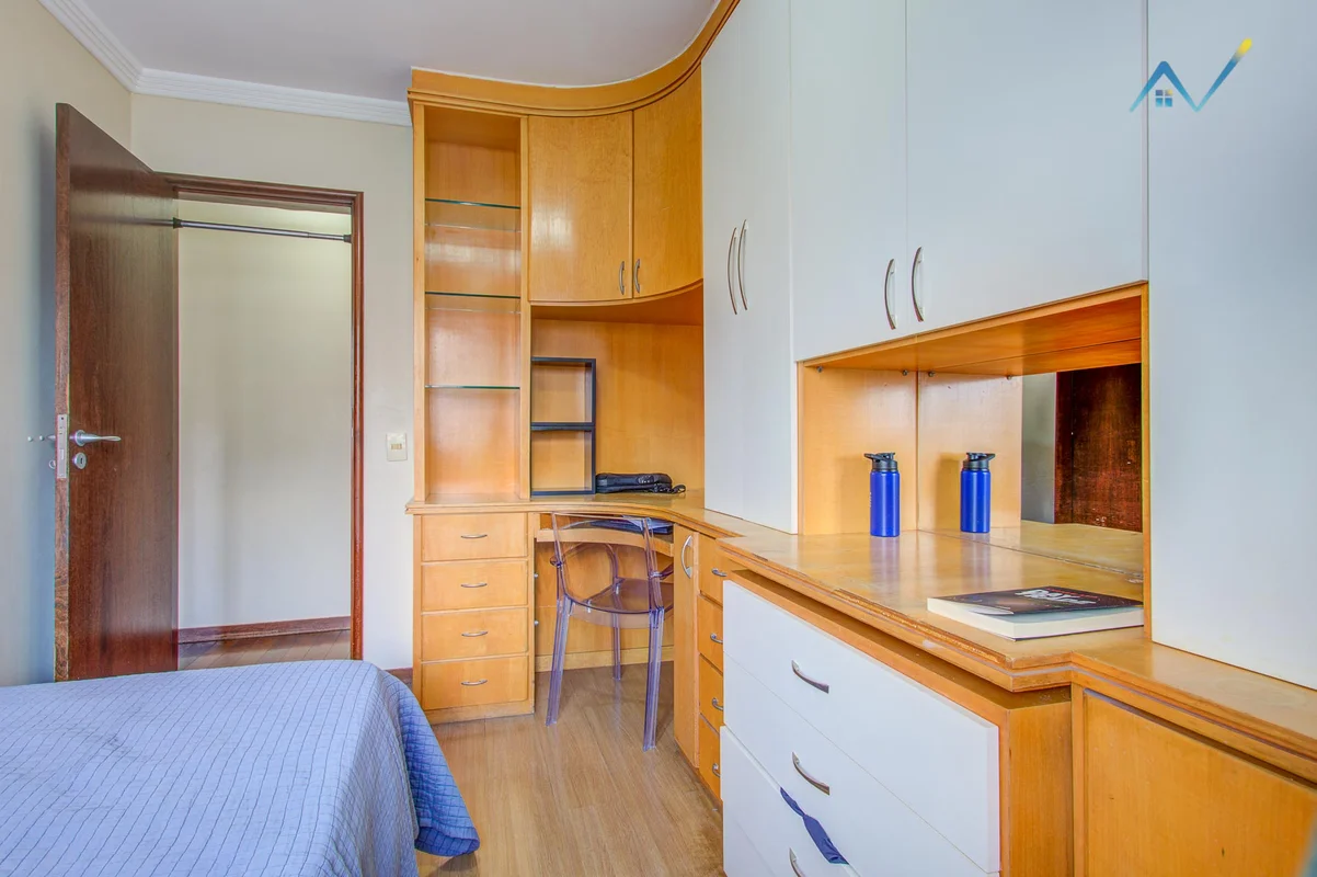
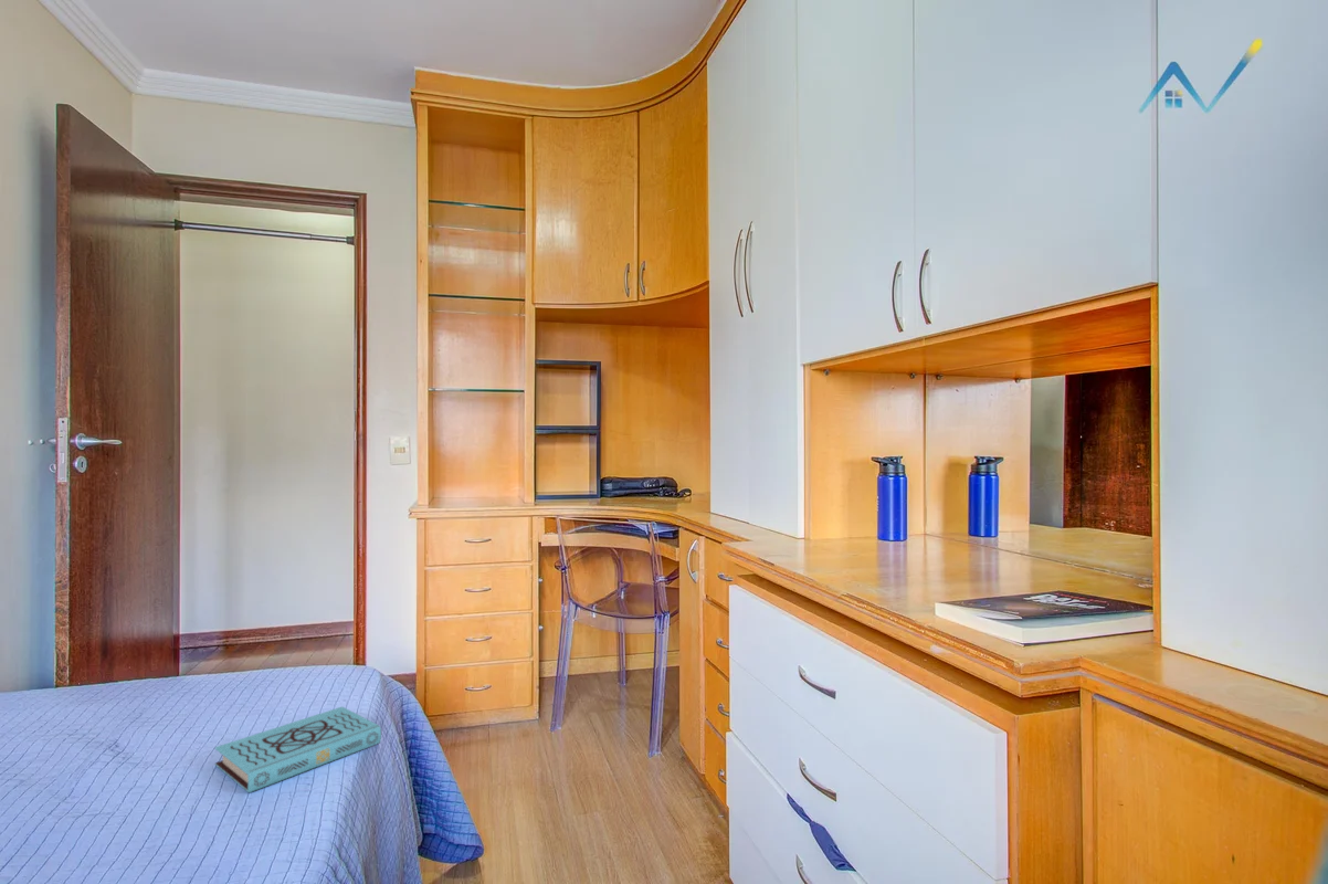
+ book [213,706,382,793]
